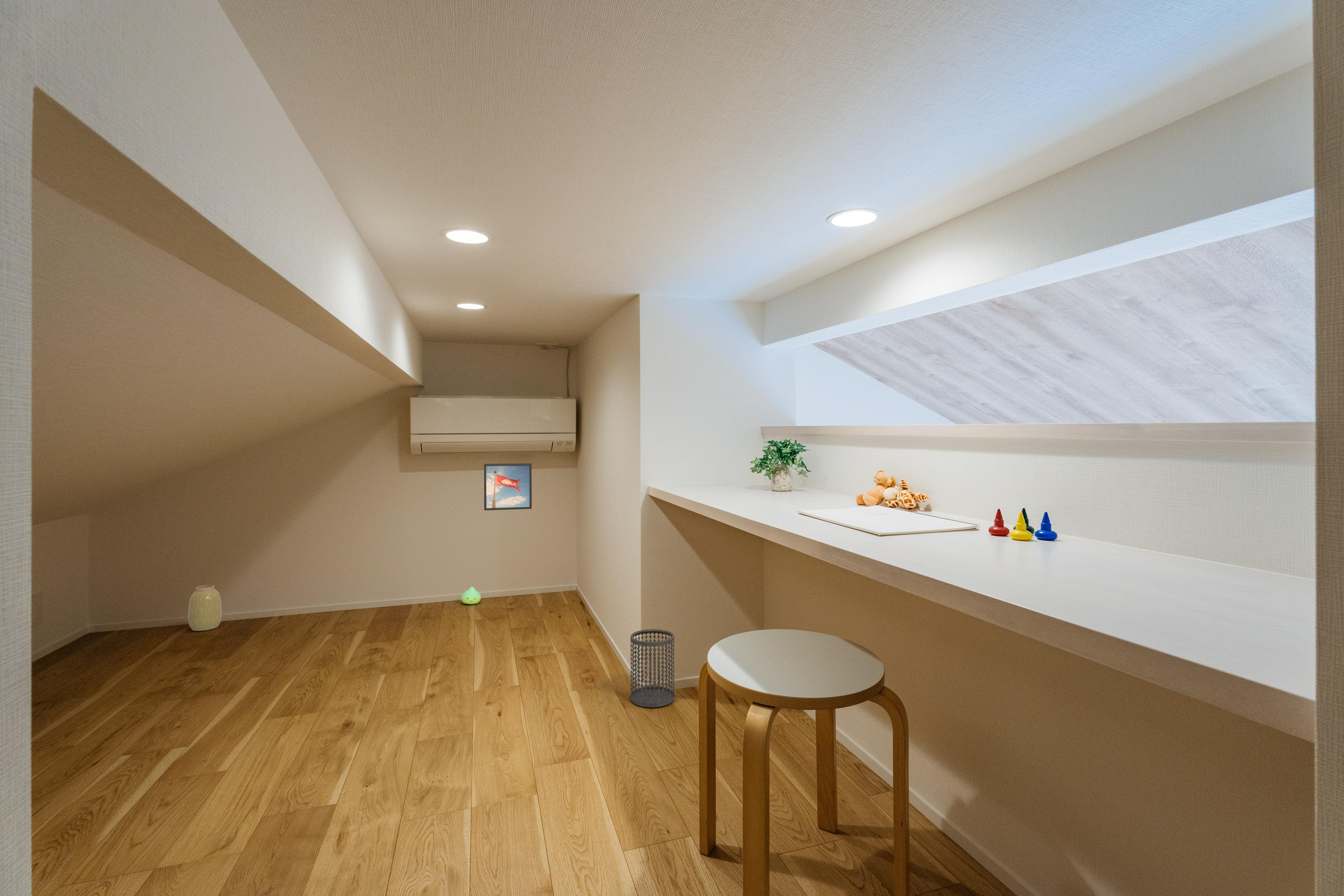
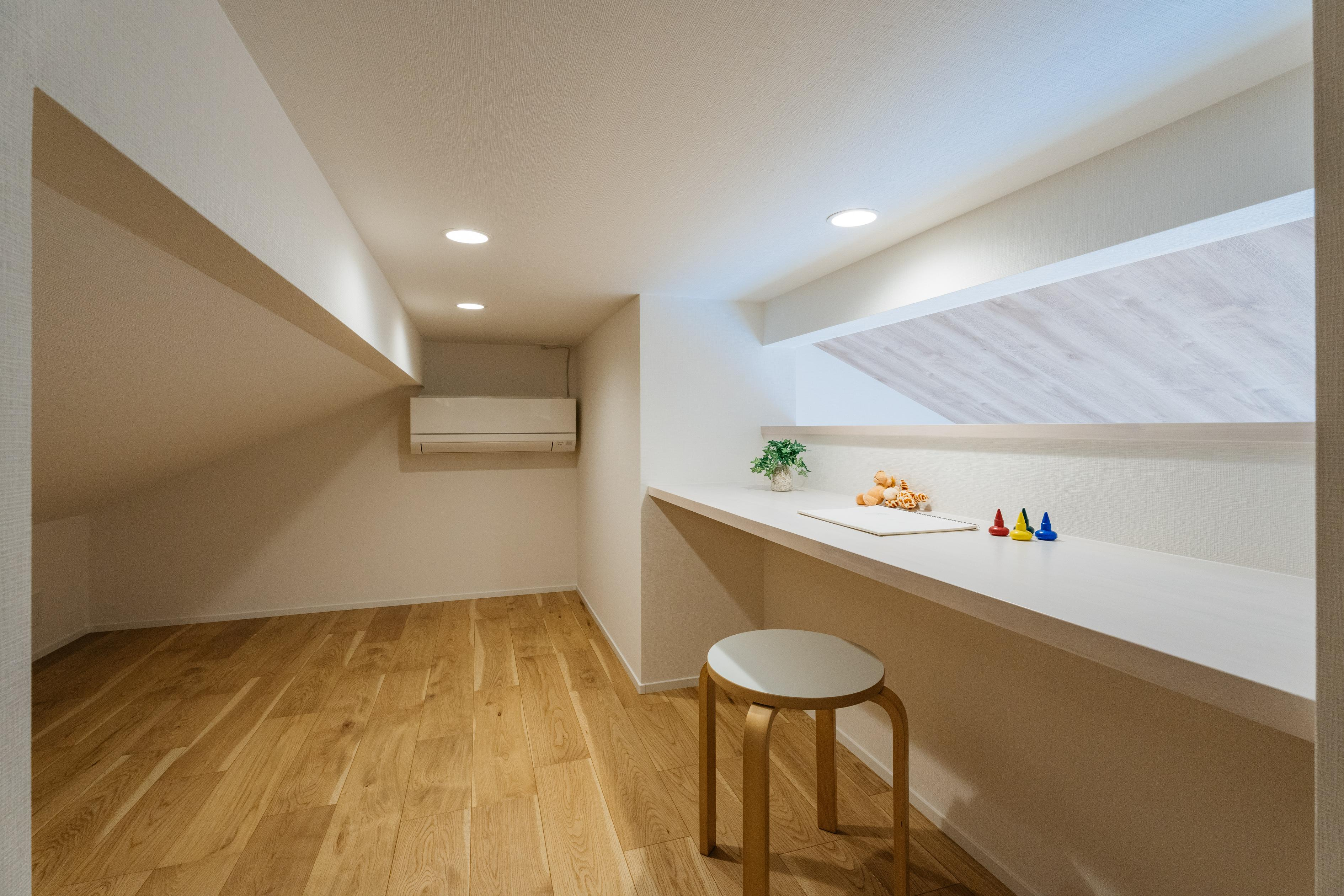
- wastebasket [630,629,675,708]
- plush toy [460,587,481,605]
- vase [188,585,222,631]
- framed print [484,463,532,511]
